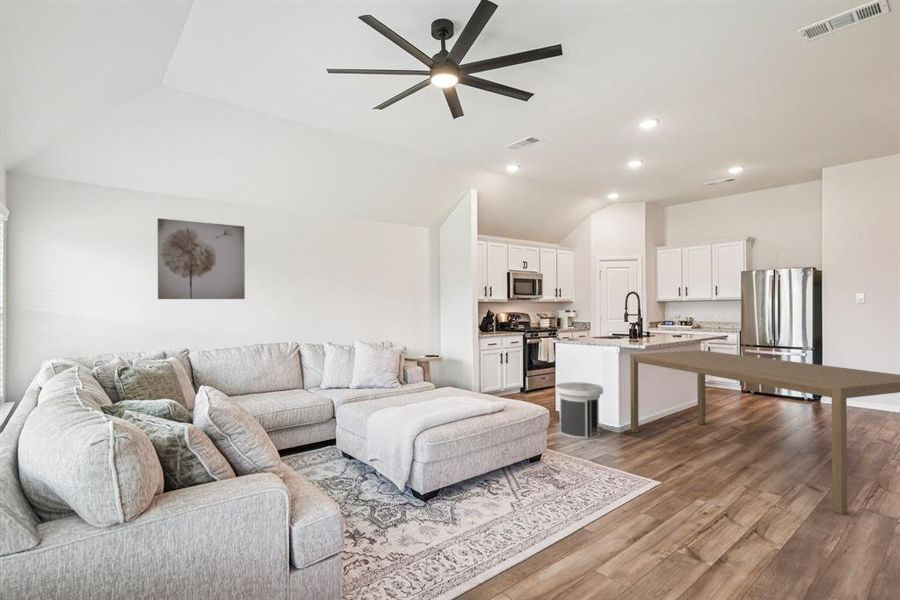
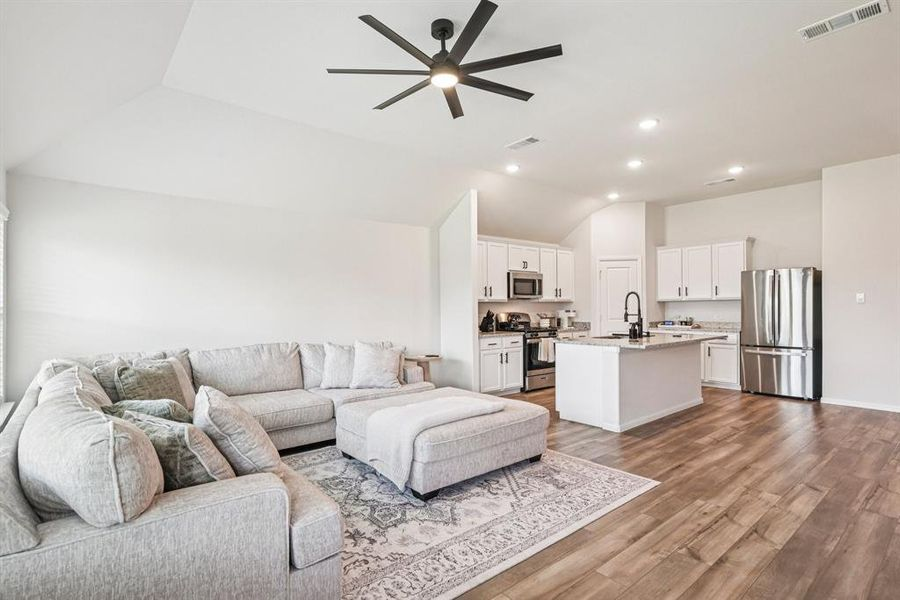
- wall art [157,217,246,300]
- revolving door [555,381,604,440]
- dining table [629,349,900,516]
